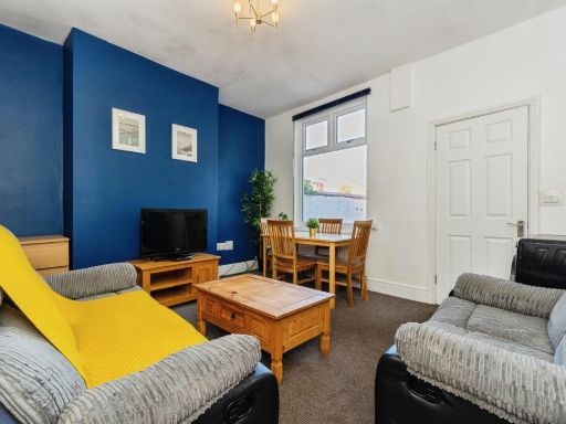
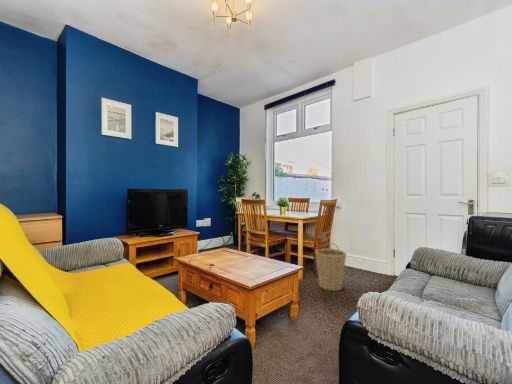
+ basket [315,242,347,292]
